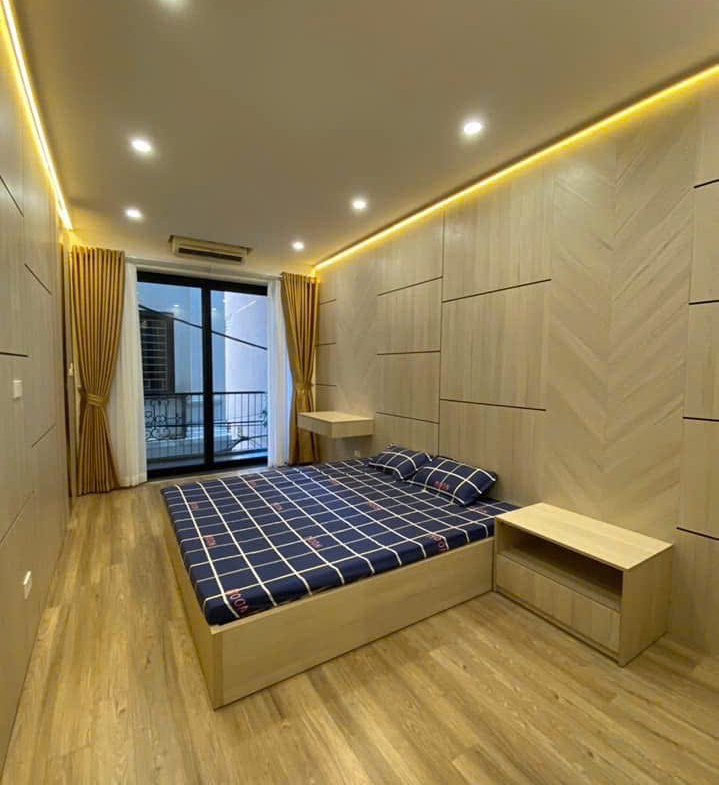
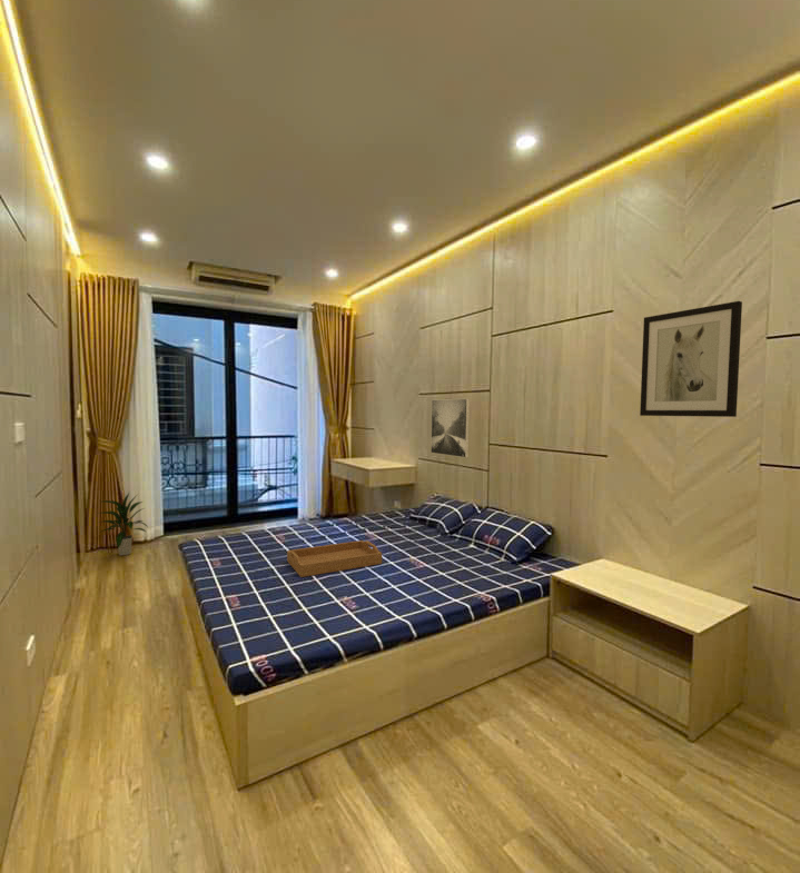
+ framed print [429,398,471,459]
+ wall art [639,300,743,418]
+ serving tray [286,539,383,578]
+ indoor plant [96,493,149,556]
